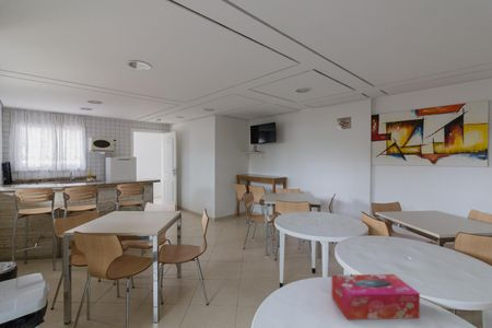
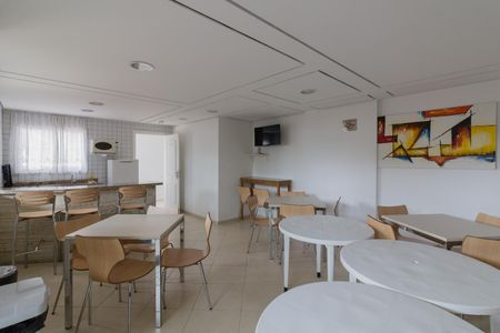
- tissue box [330,273,421,320]
